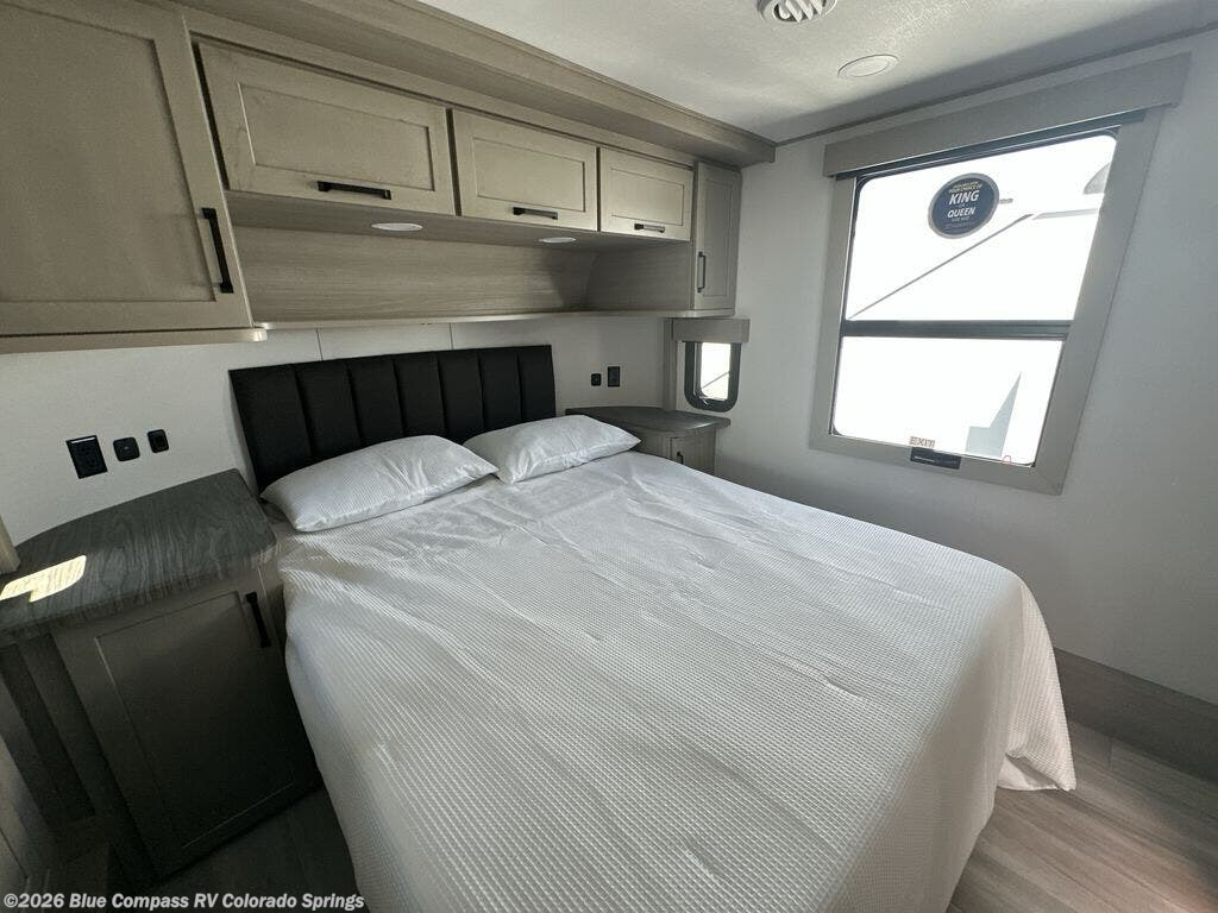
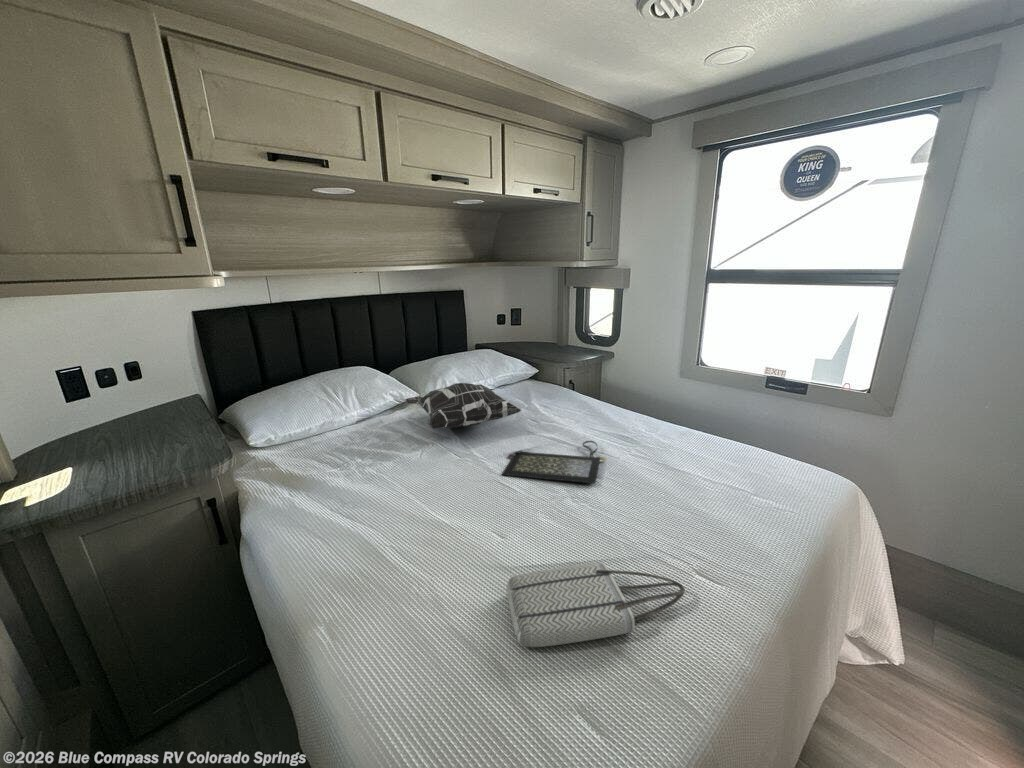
+ decorative pillow [405,382,523,429]
+ clutch bag [501,440,608,485]
+ tote bag [506,562,686,648]
